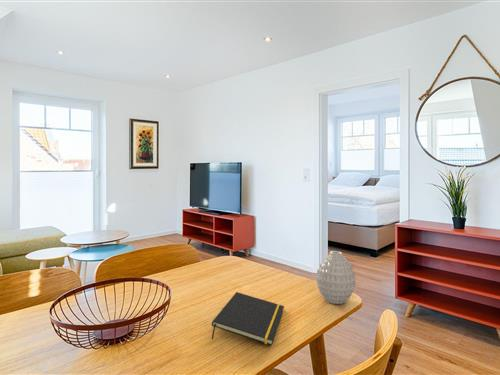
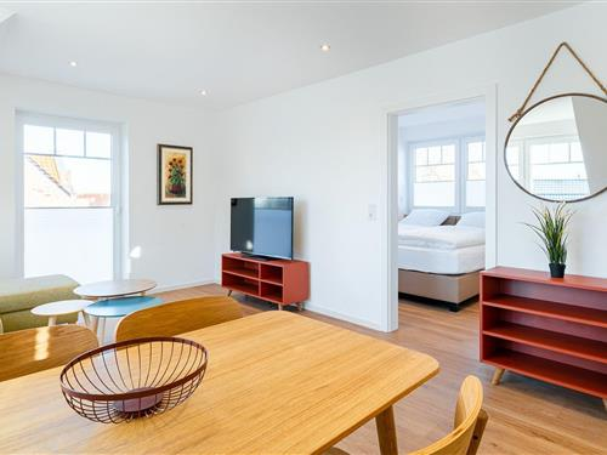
- notepad [211,291,285,346]
- vase [316,250,356,305]
